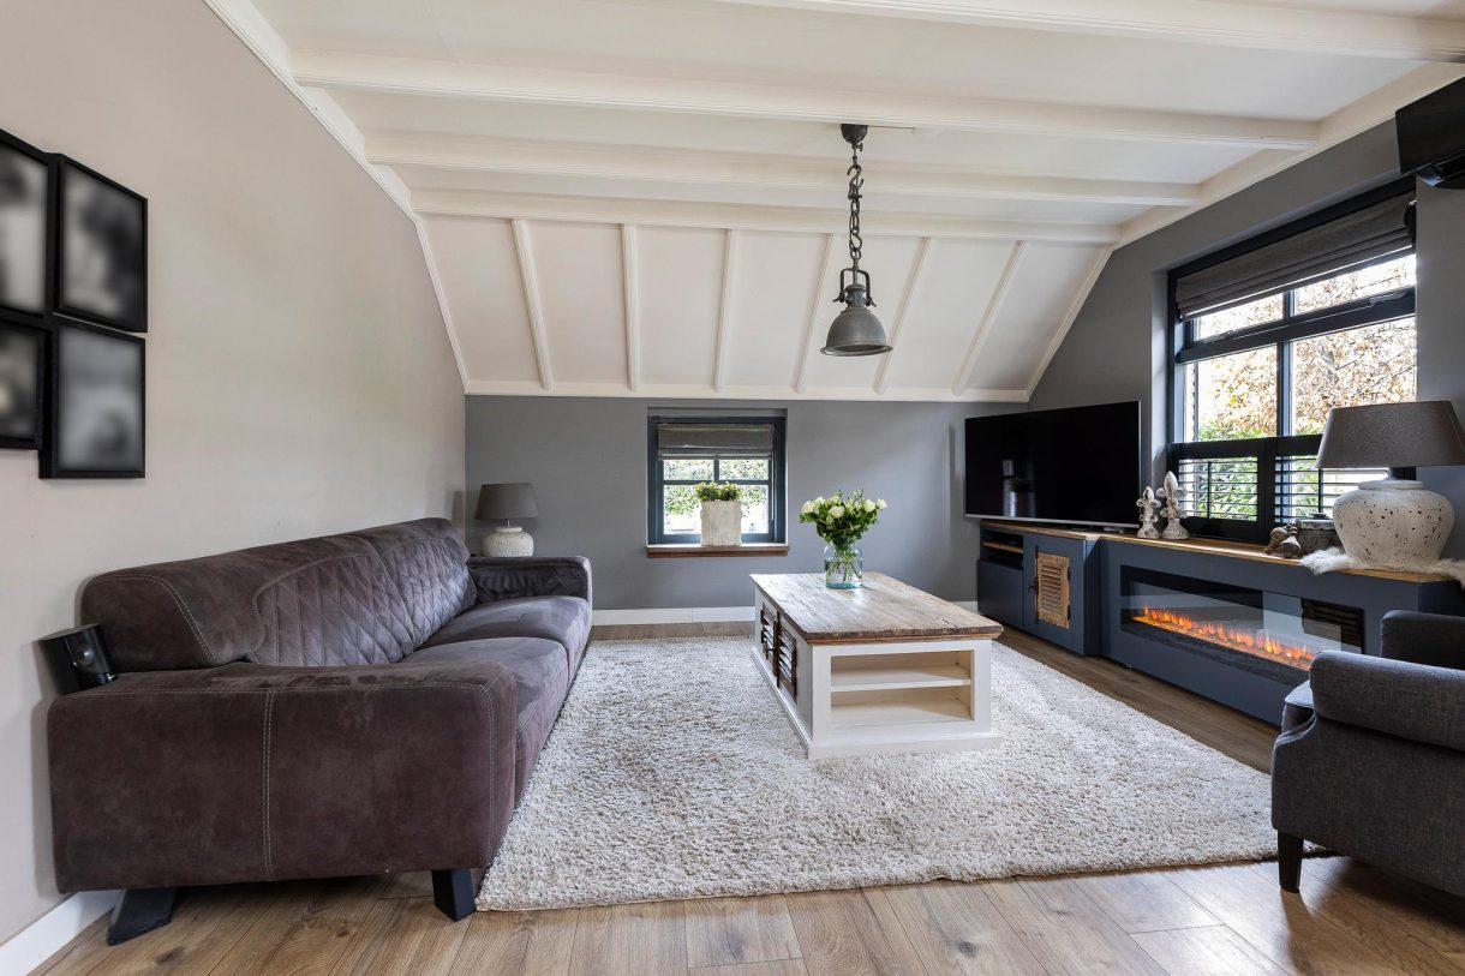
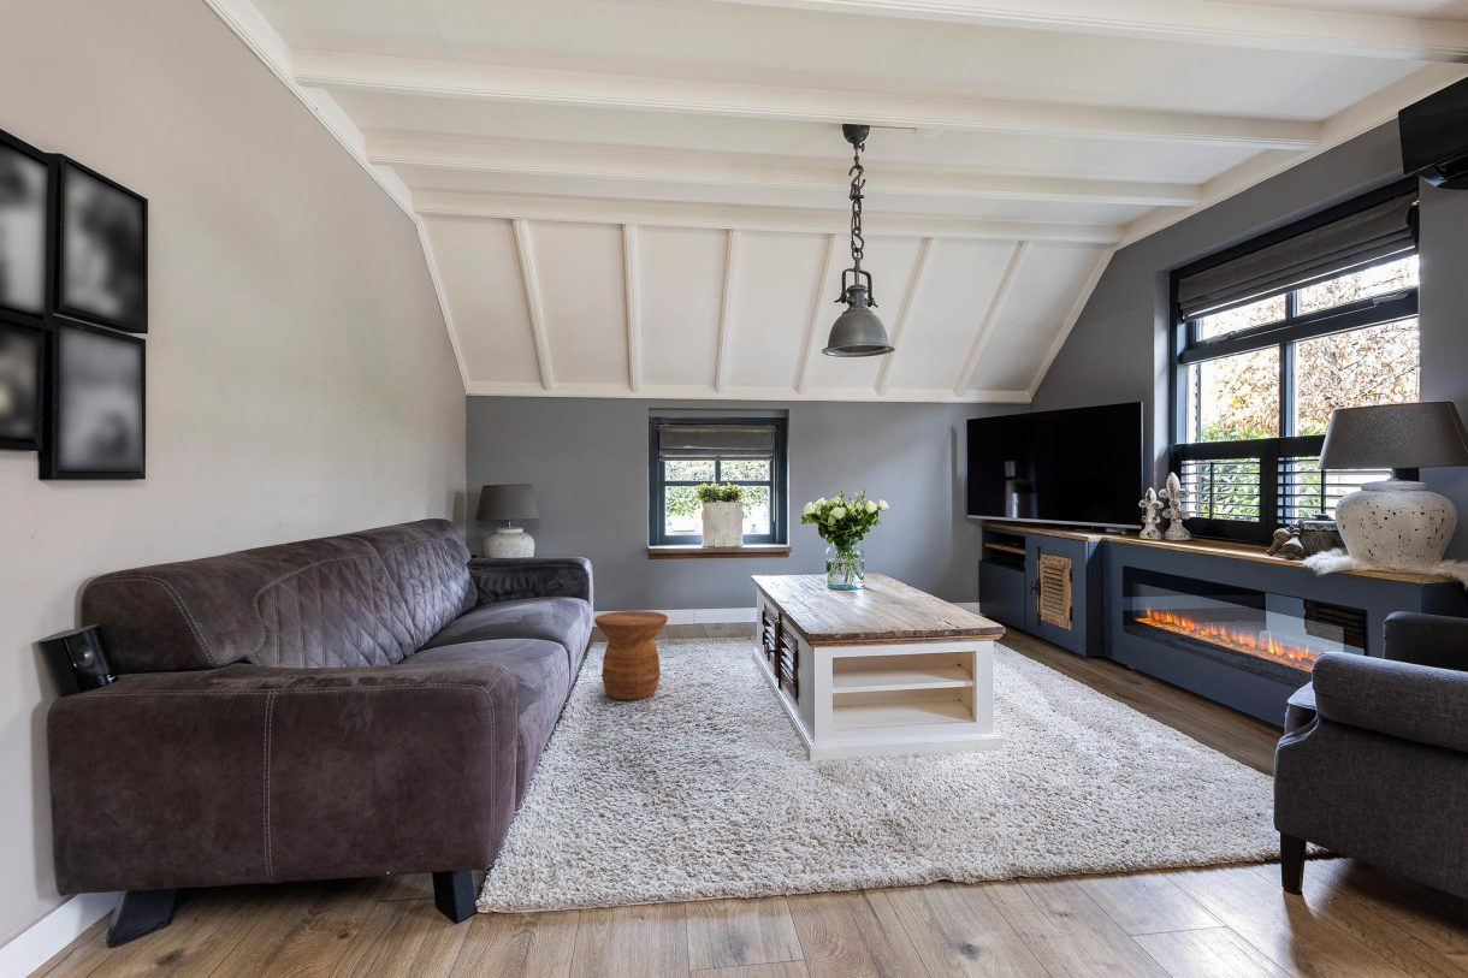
+ side table [593,610,669,701]
